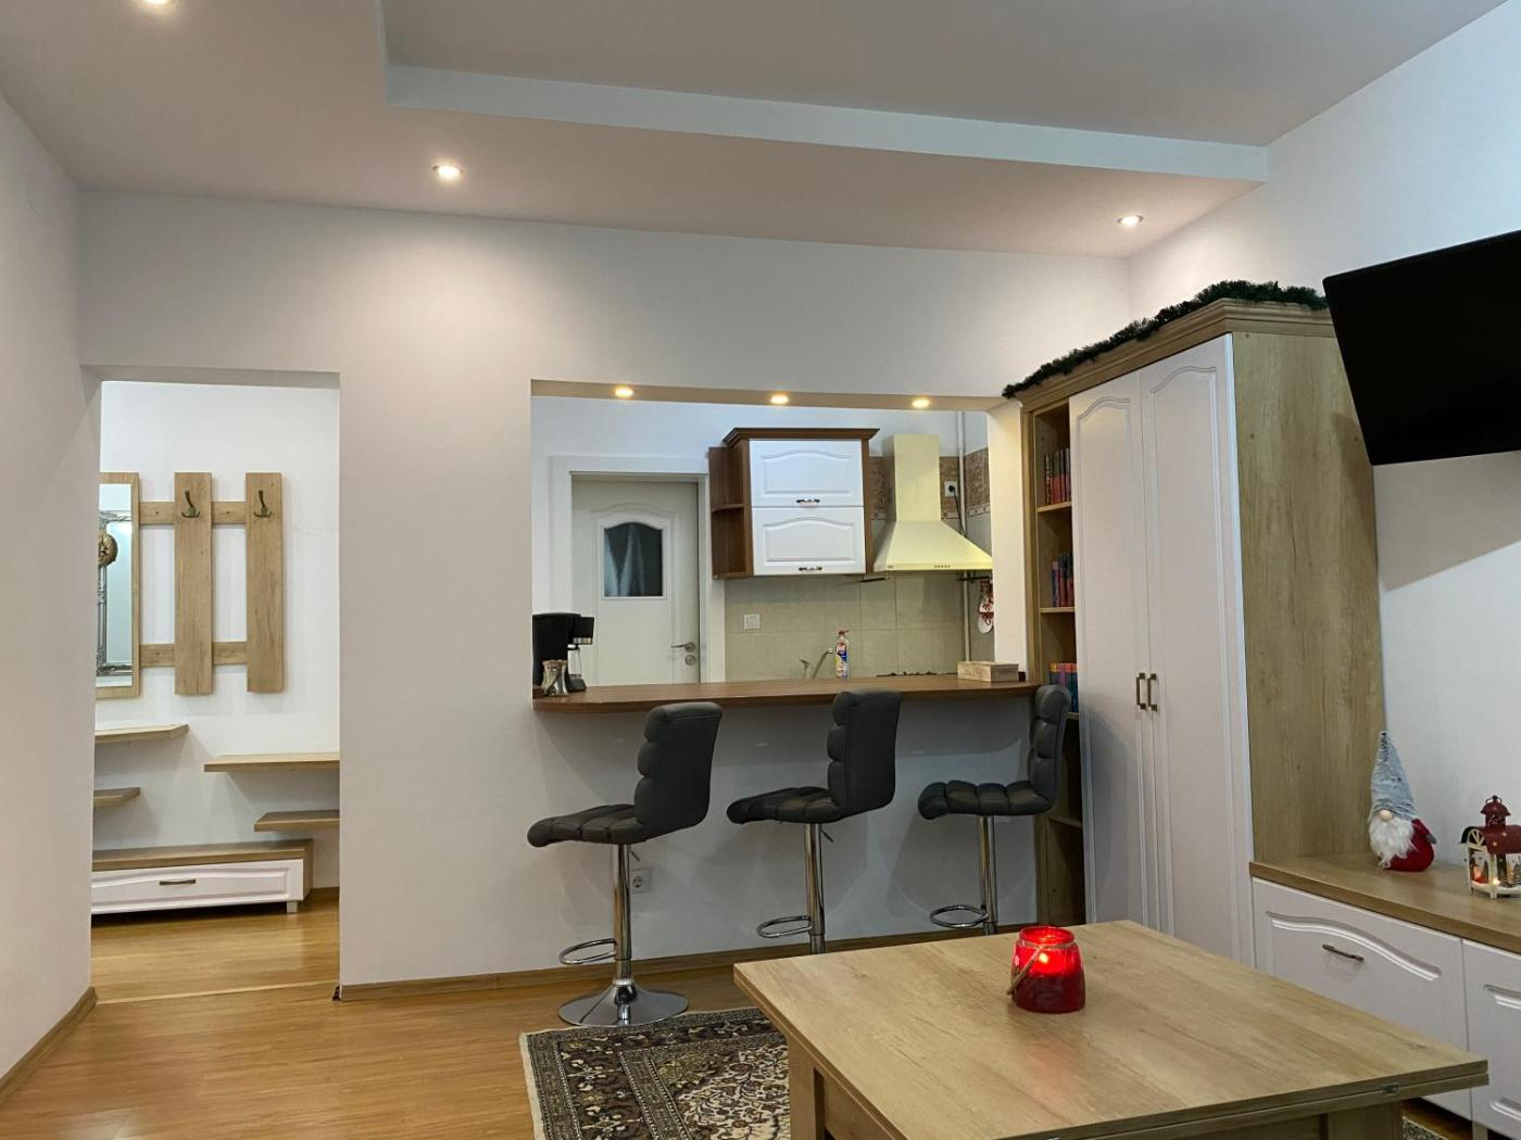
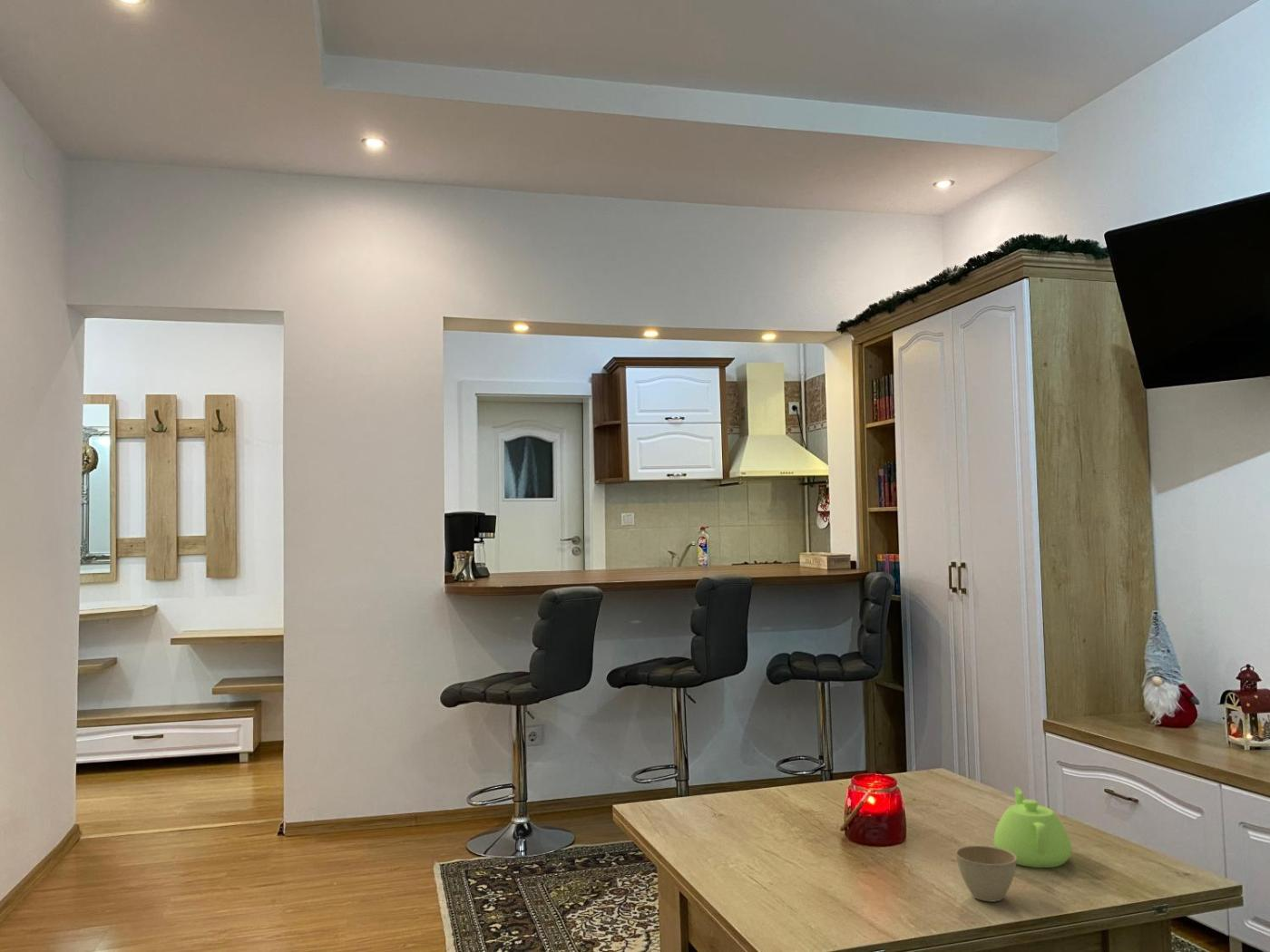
+ flower pot [954,845,1017,902]
+ teapot [993,786,1073,869]
